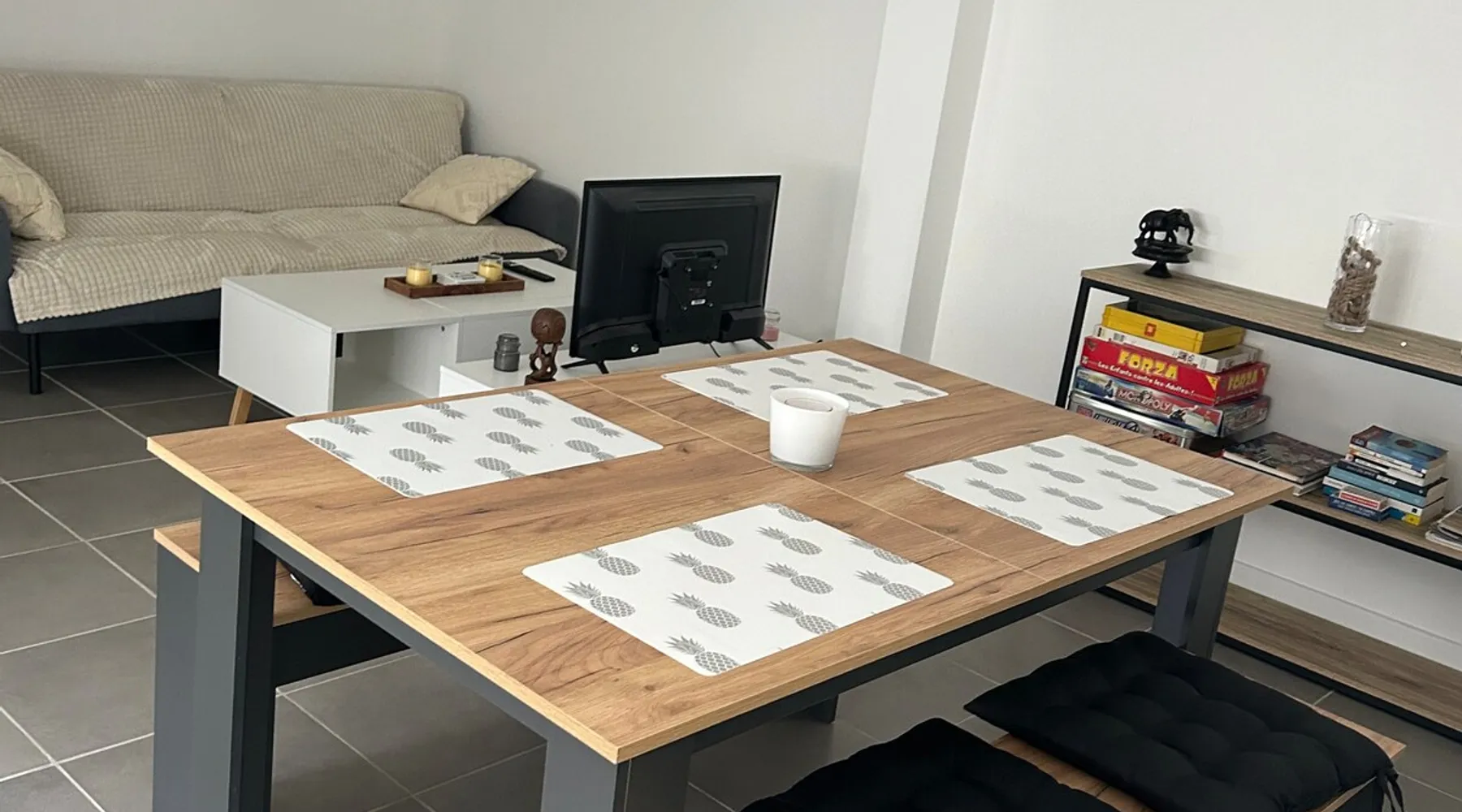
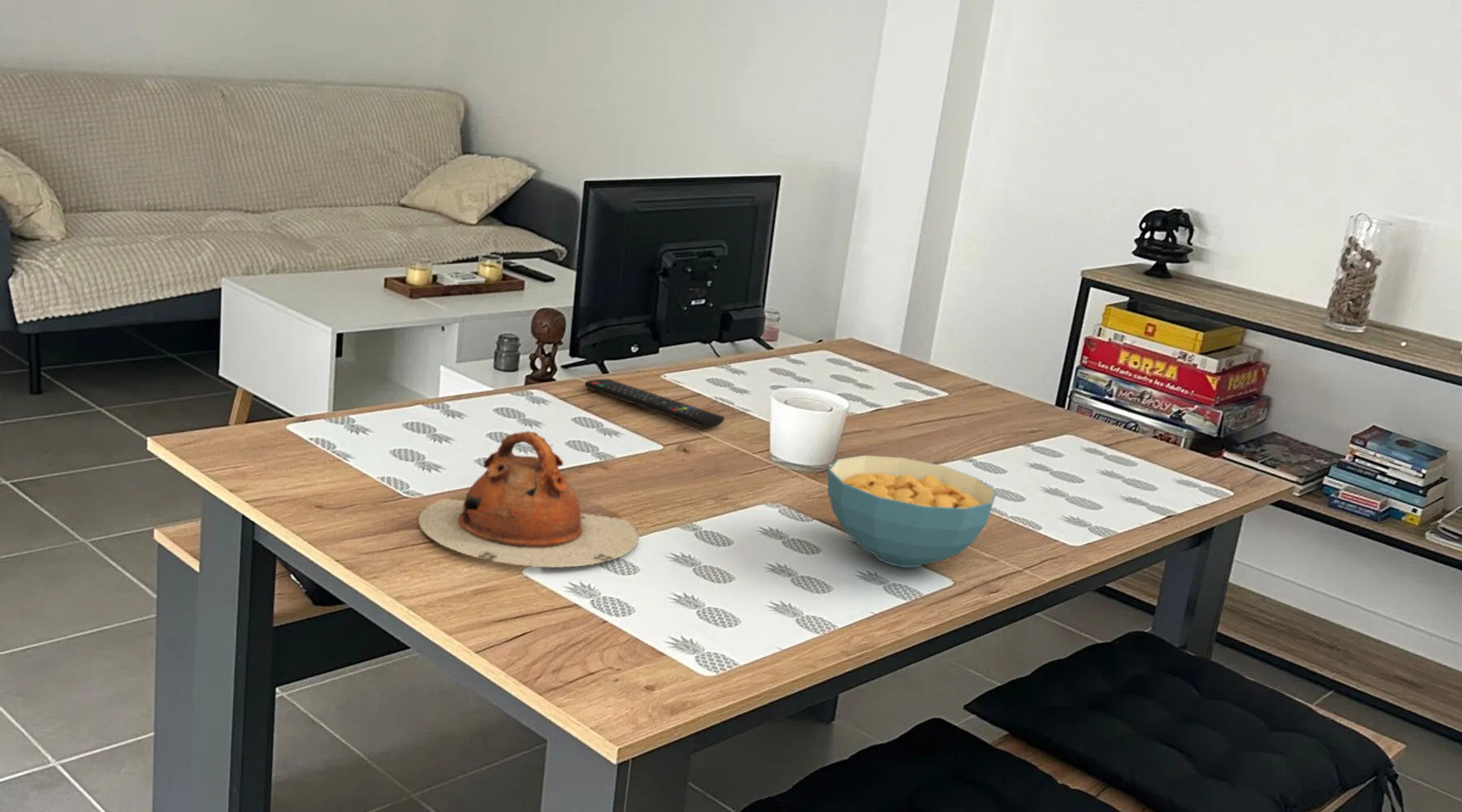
+ cereal bowl [827,455,997,568]
+ remote control [584,378,725,429]
+ teapot [417,430,640,568]
